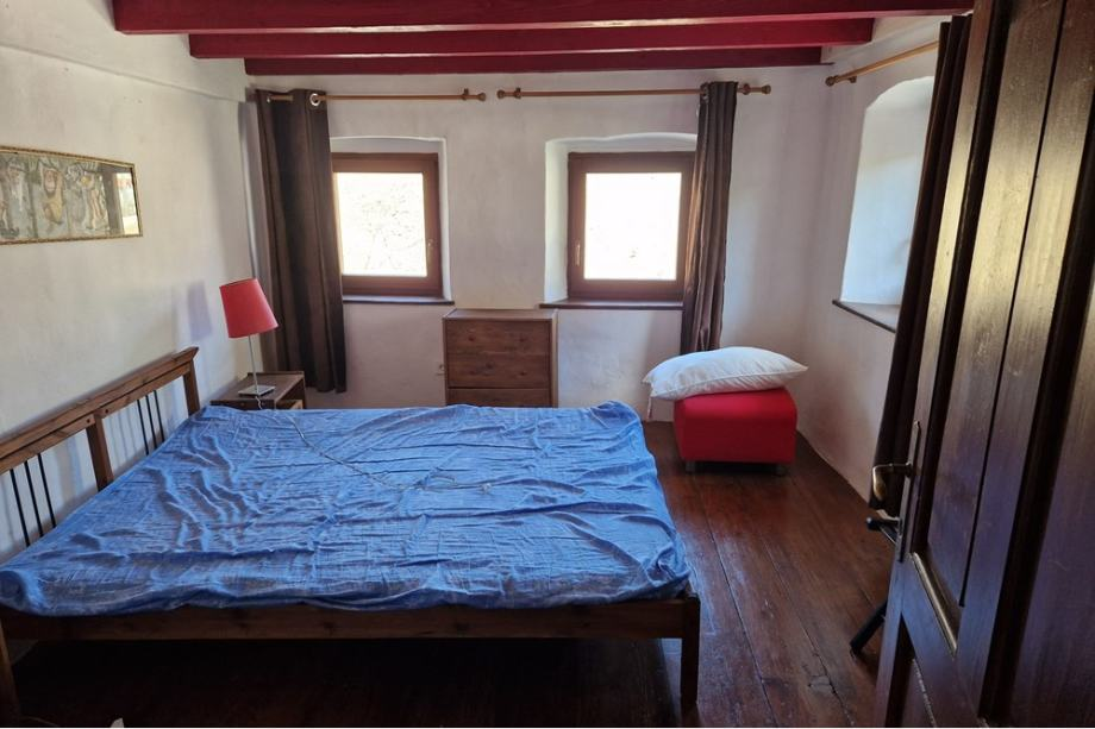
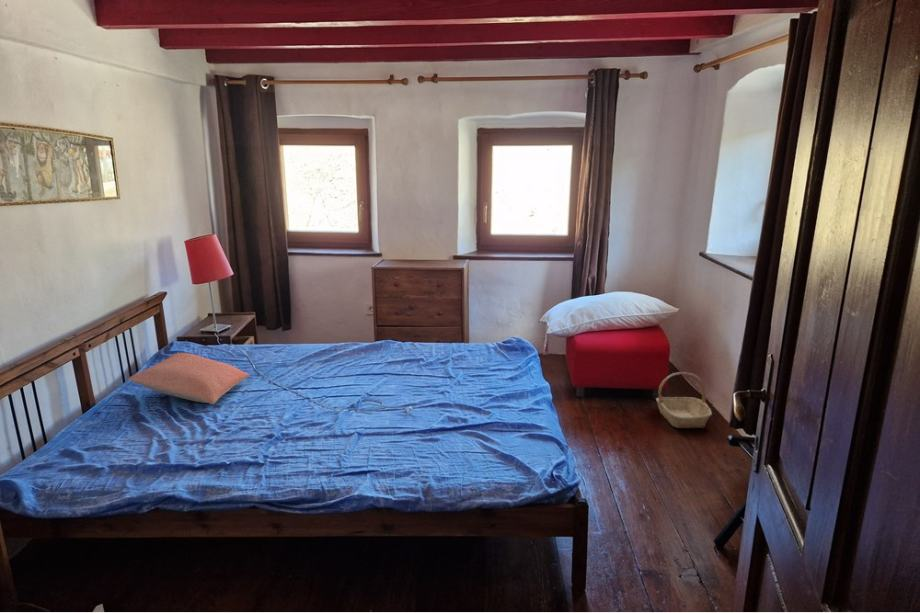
+ pillow [127,352,250,405]
+ basket [655,371,713,429]
